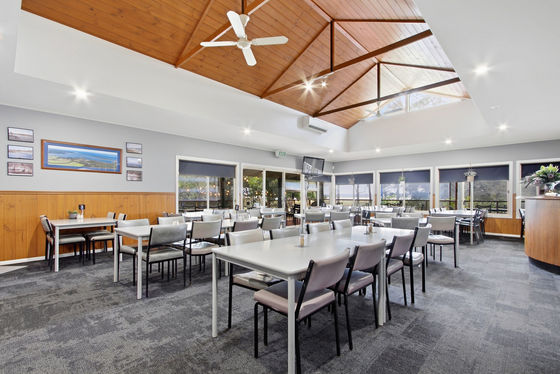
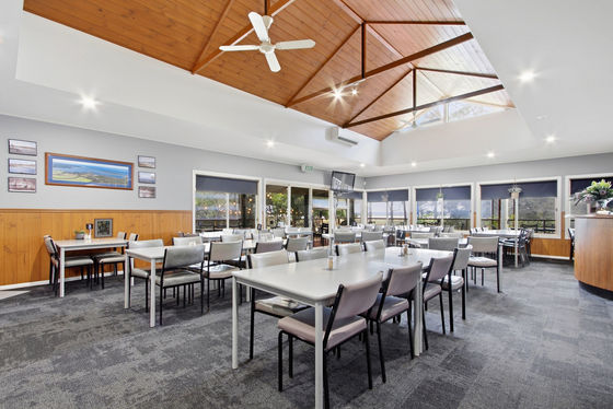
+ wall art [93,217,114,239]
